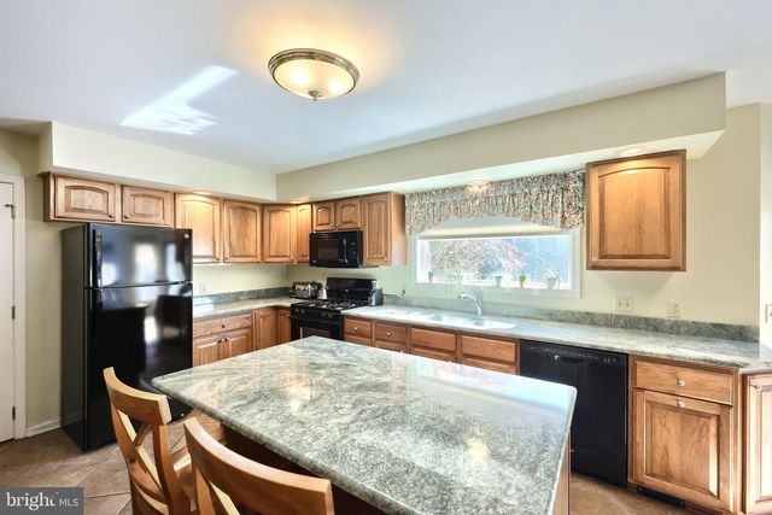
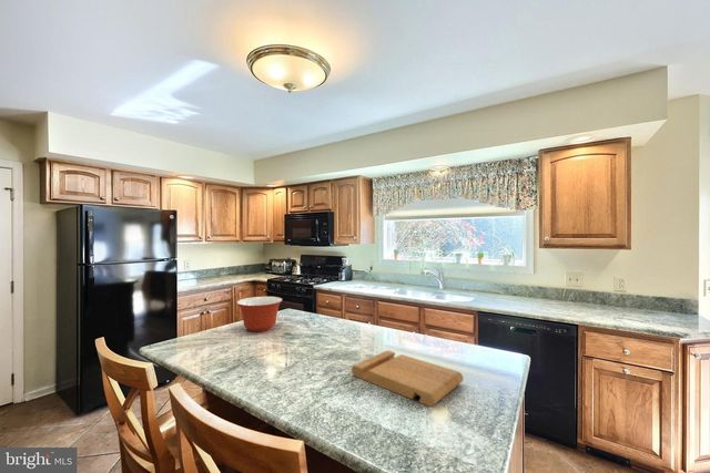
+ cutting board [351,349,465,408]
+ mixing bowl [236,296,284,332]
